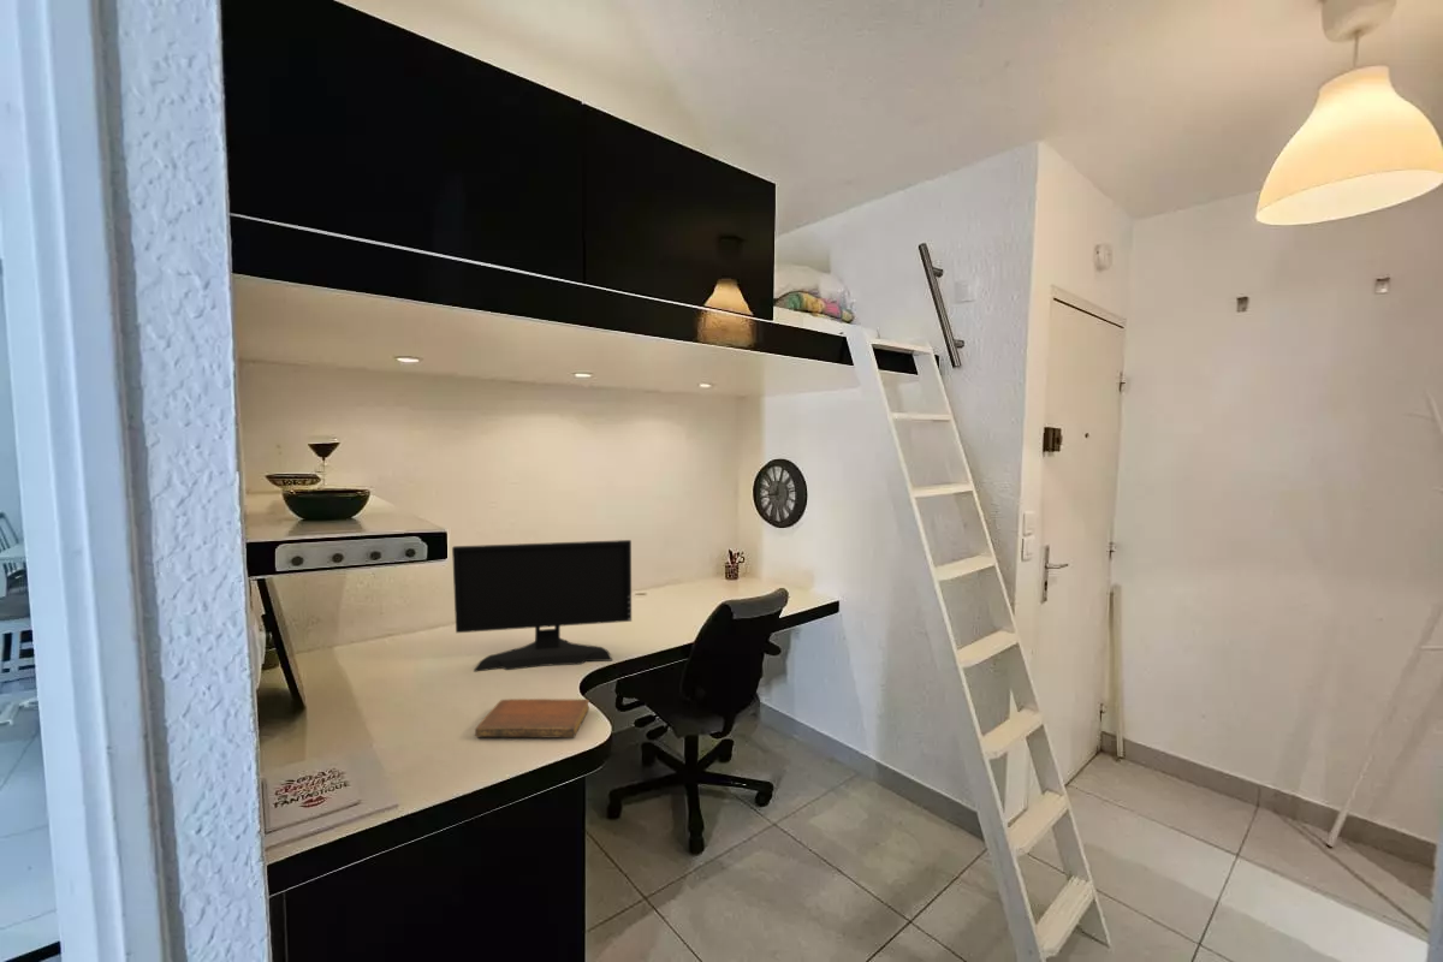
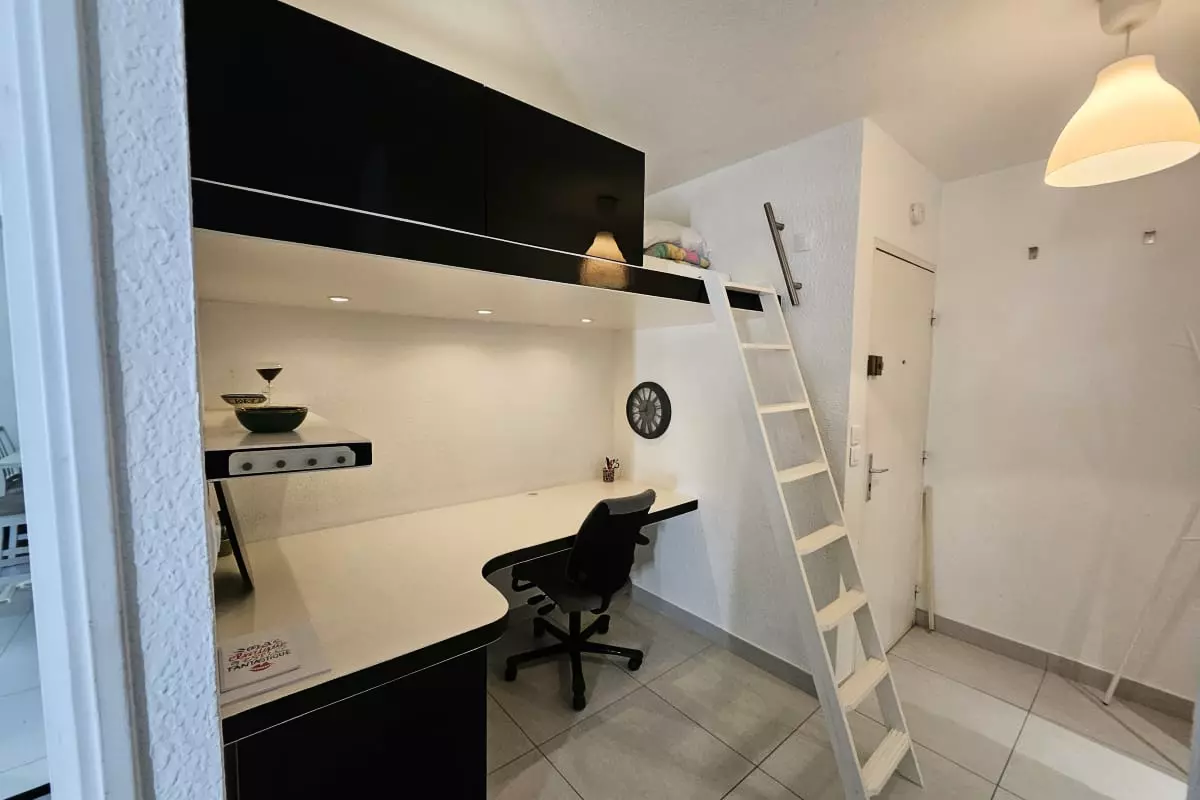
- computer monitor [451,539,633,673]
- notebook [474,697,590,740]
